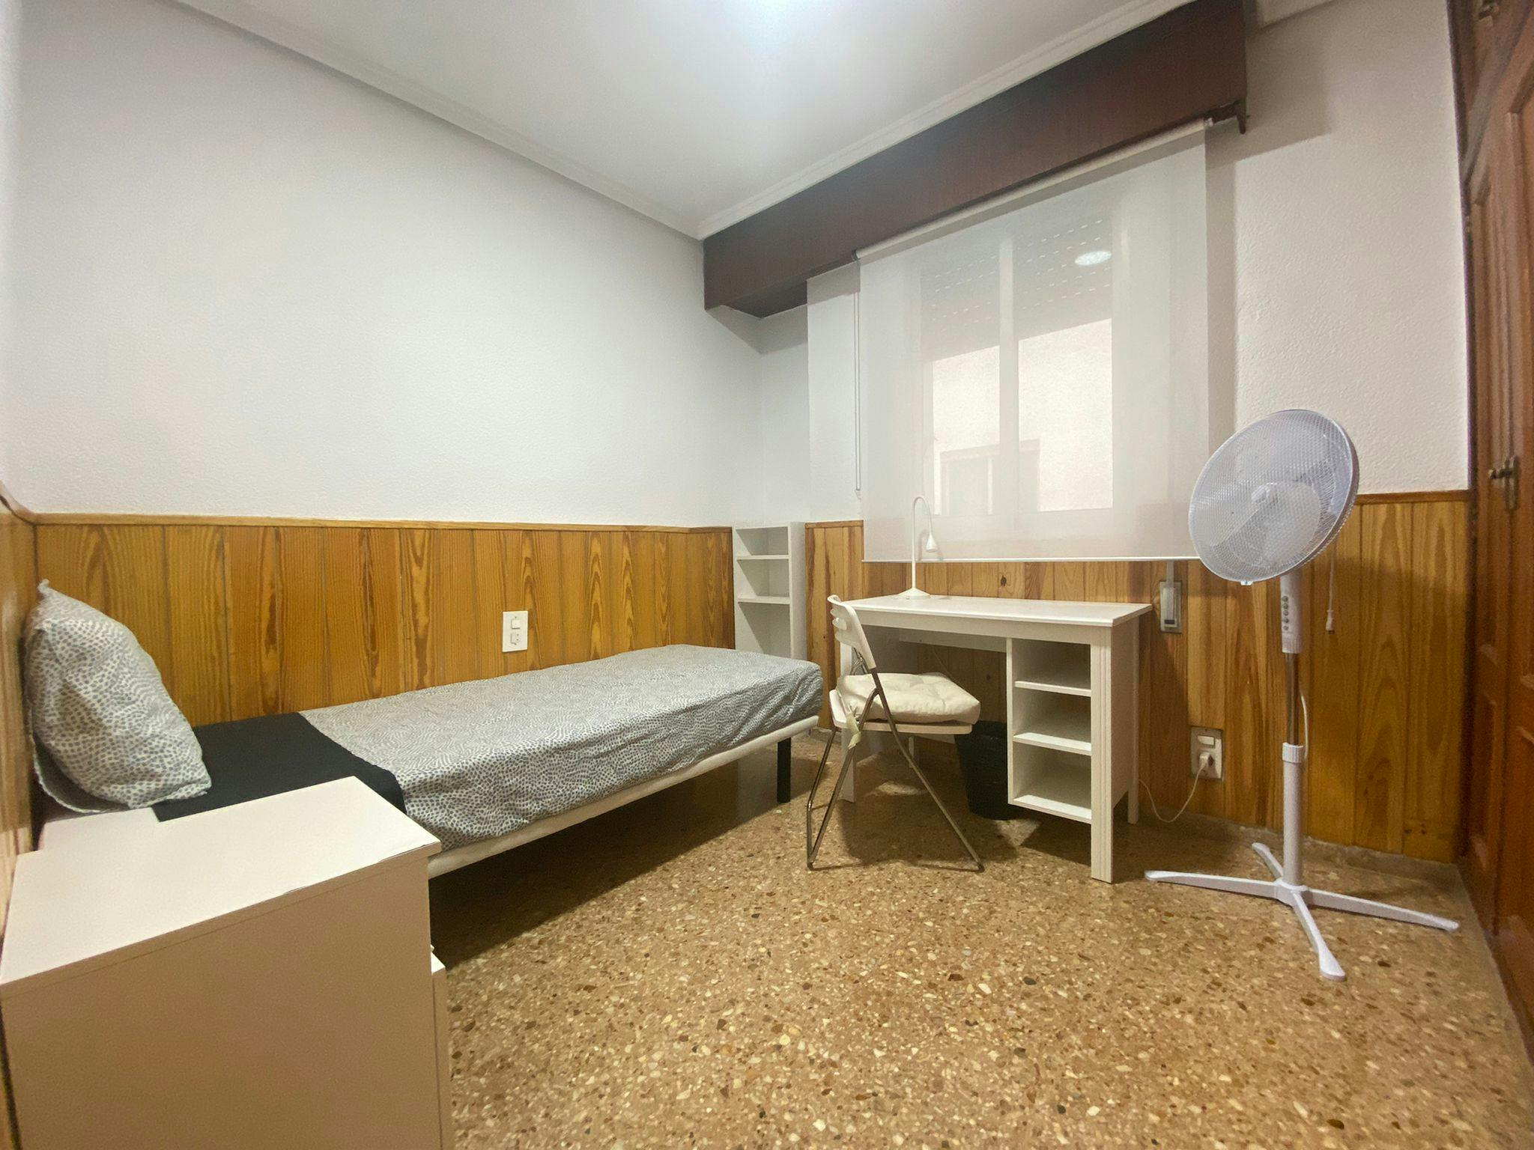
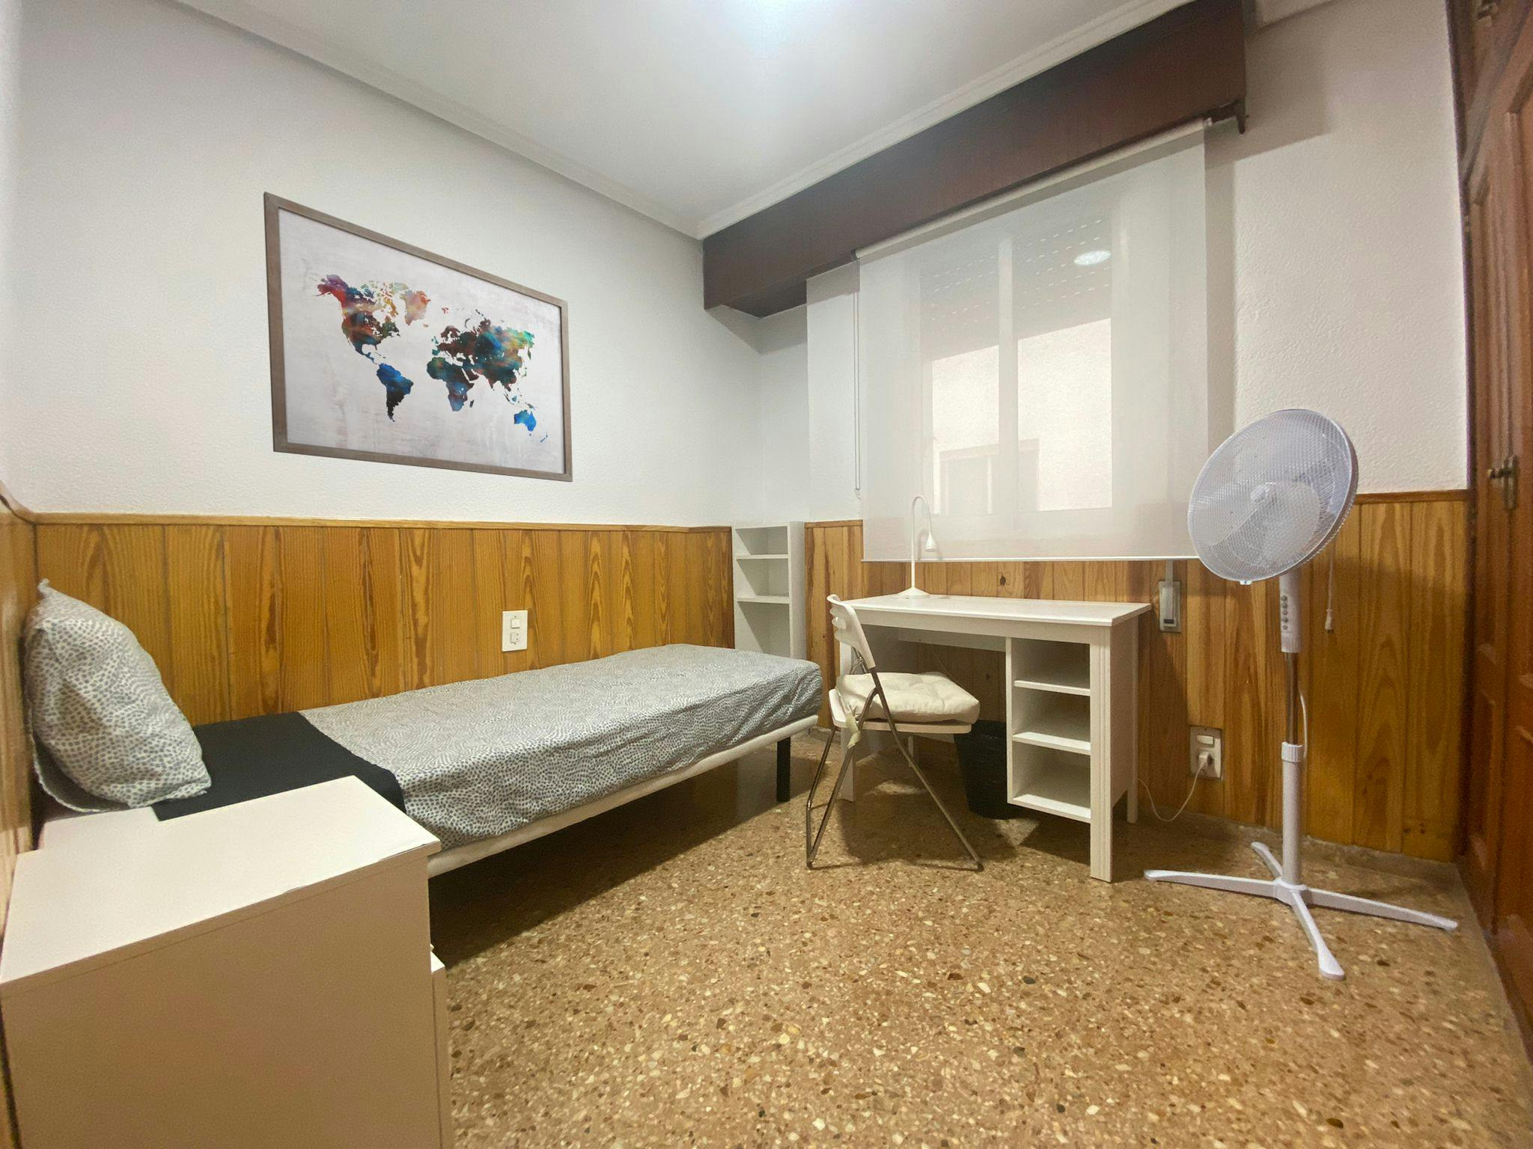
+ wall art [263,191,573,483]
